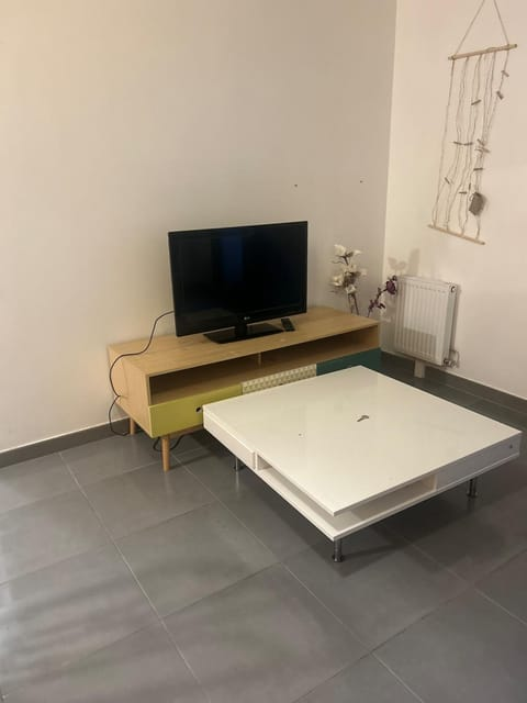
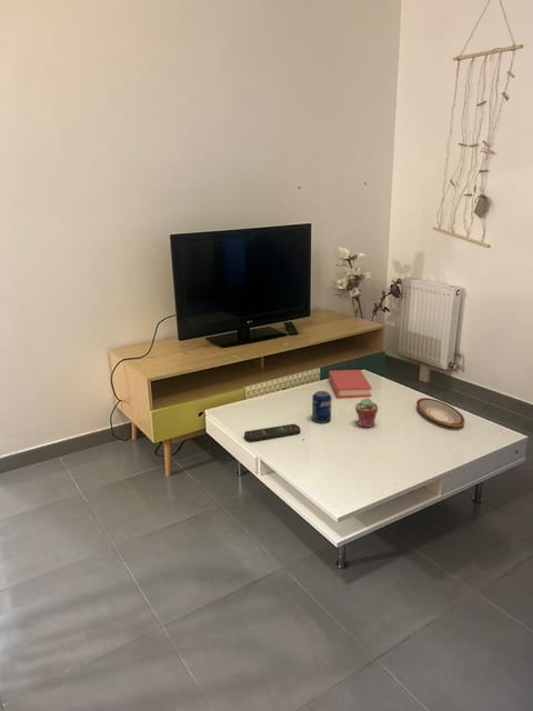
+ remote control [243,423,301,443]
+ plate [415,397,465,428]
+ book [328,369,373,399]
+ potted succulent [354,397,379,429]
+ beverage can [311,390,333,424]
